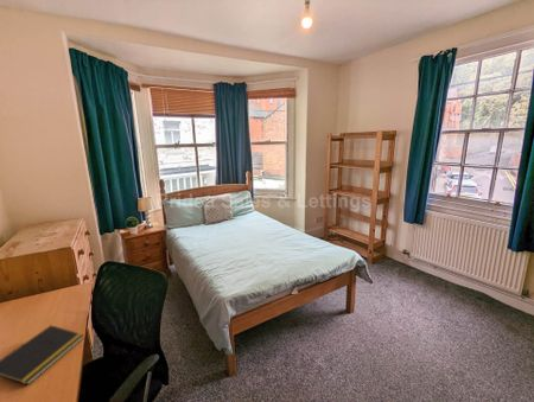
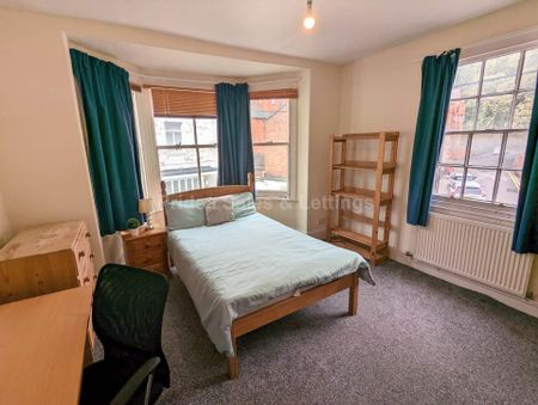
- notepad [0,324,85,387]
